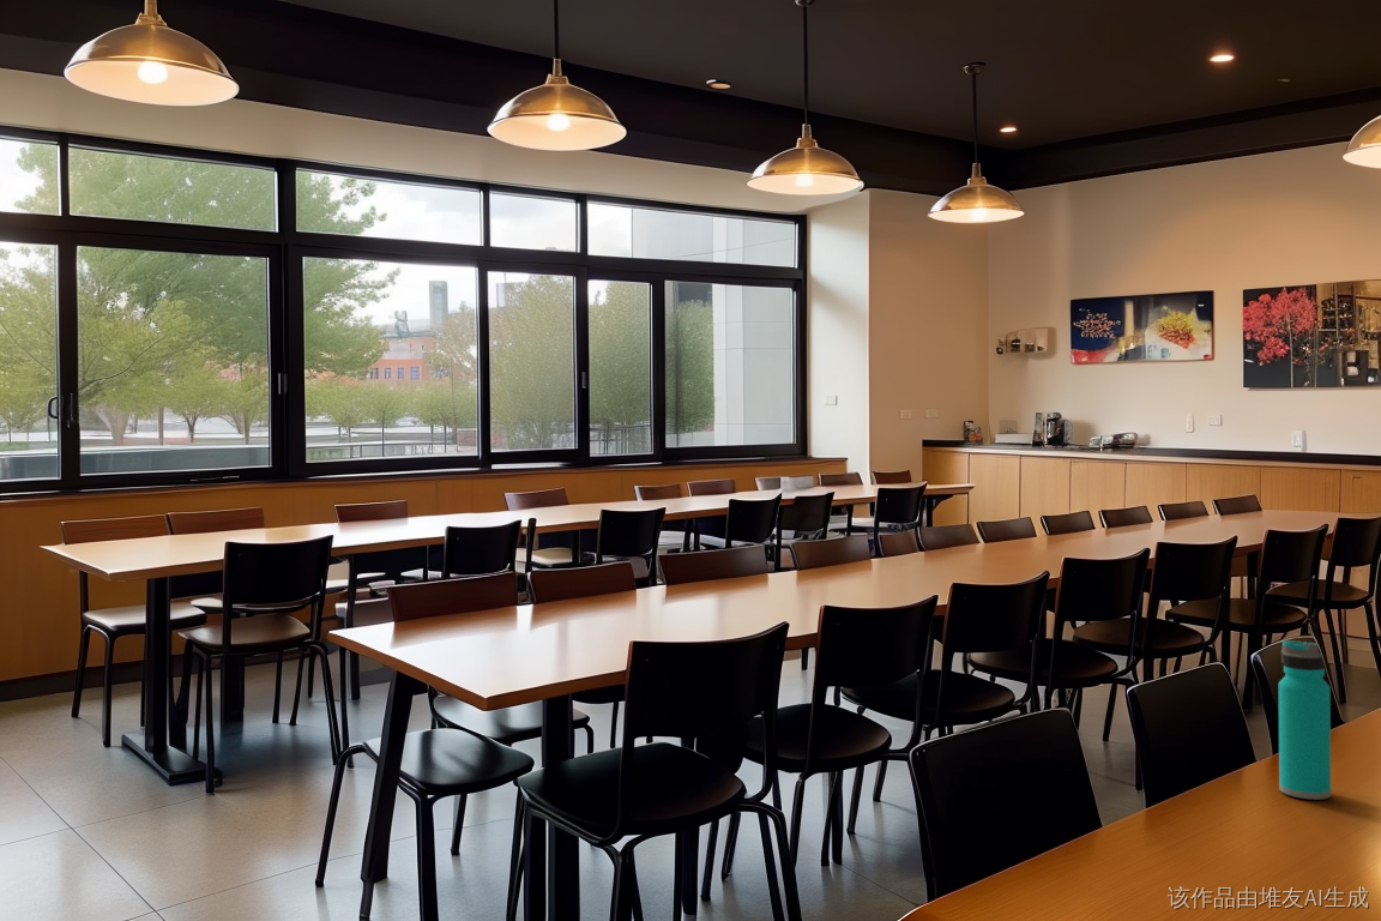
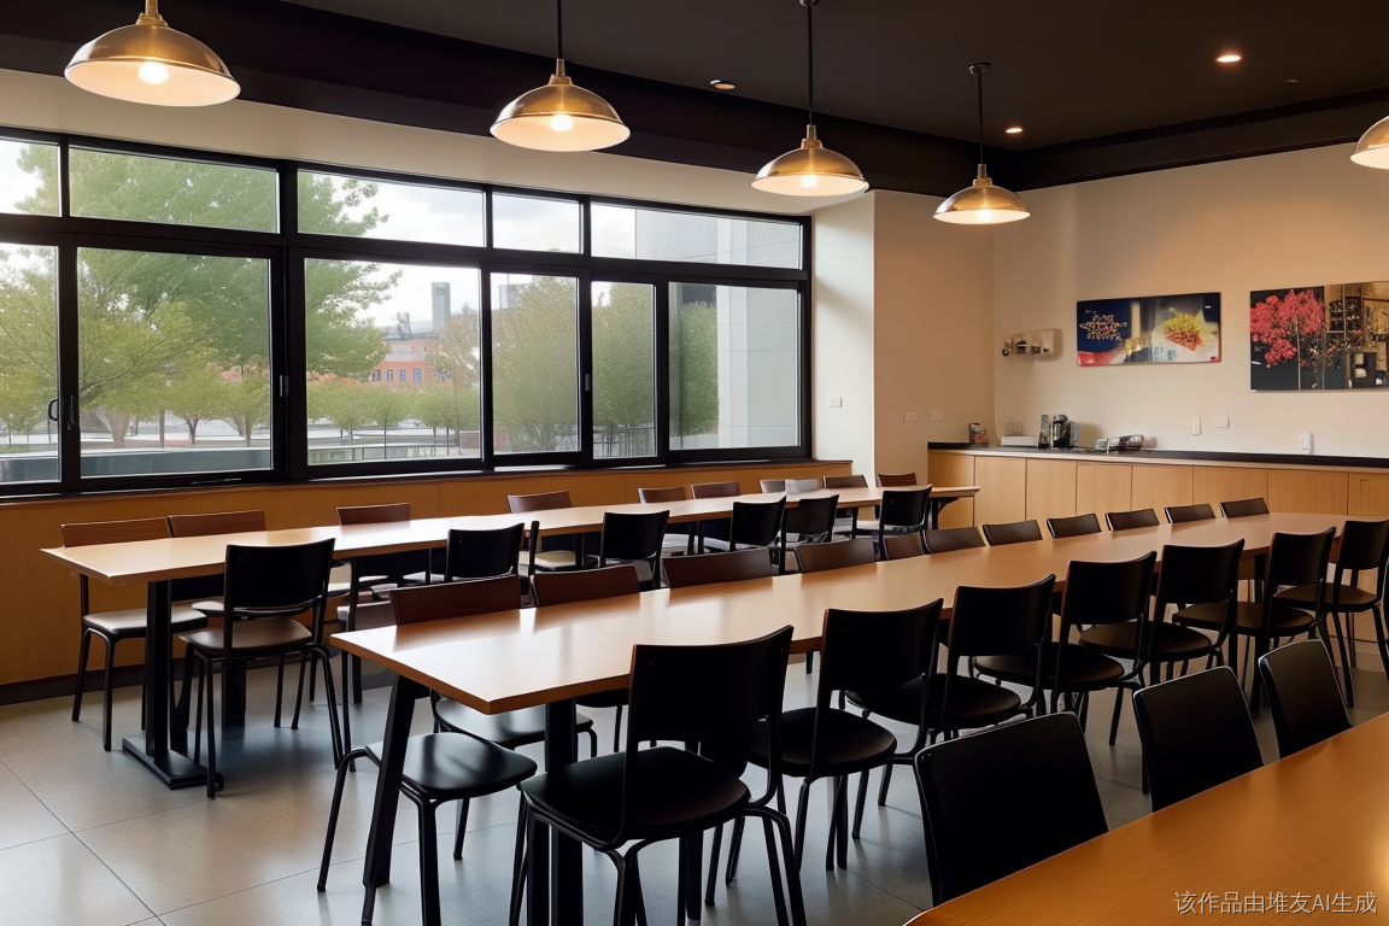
- water bottle [1278,639,1332,801]
